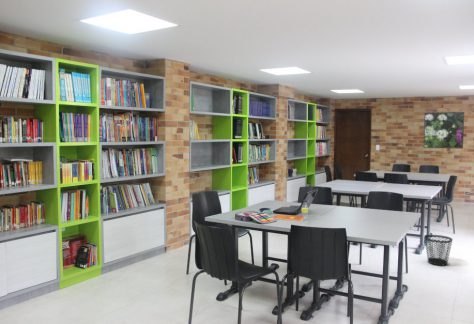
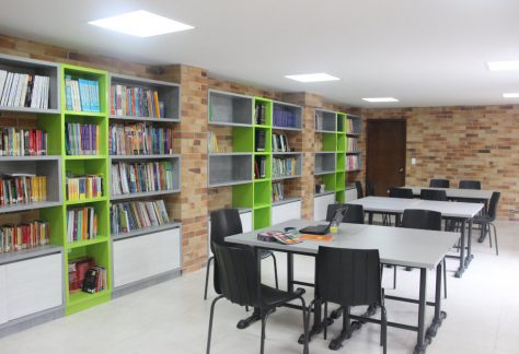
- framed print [423,111,465,149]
- wastebasket [424,234,453,267]
